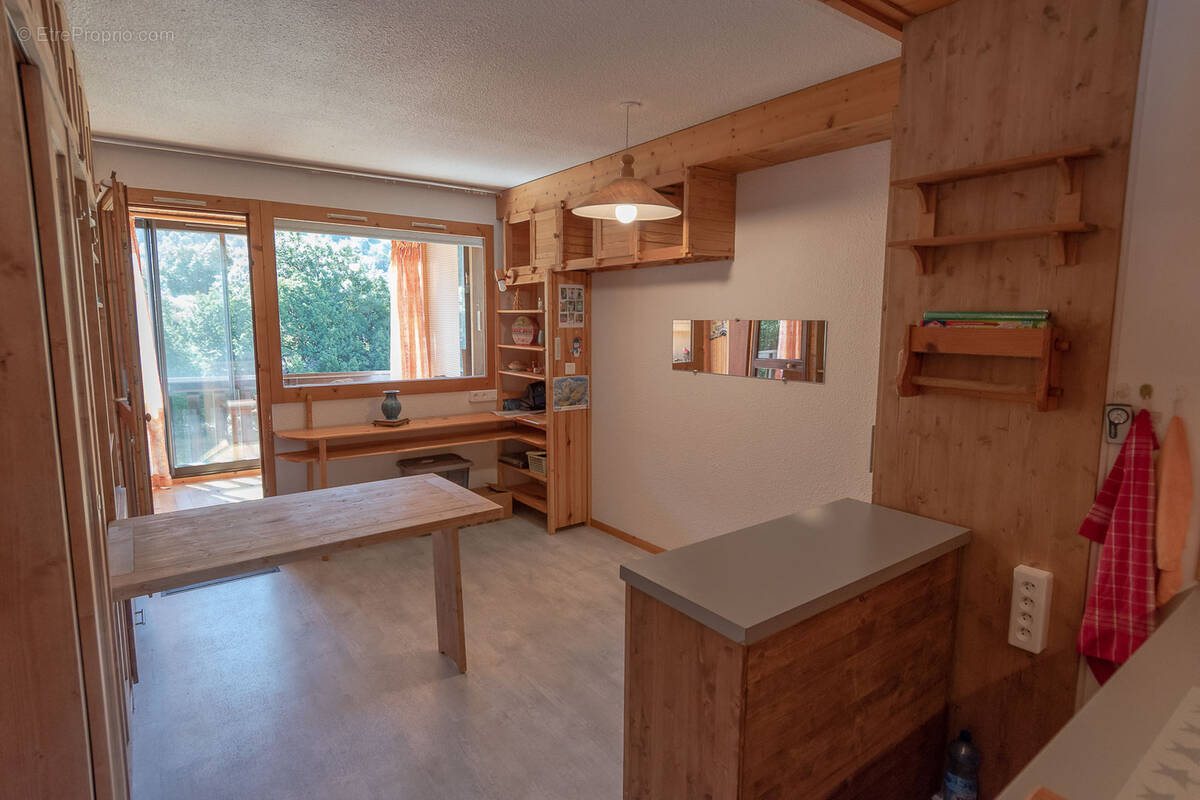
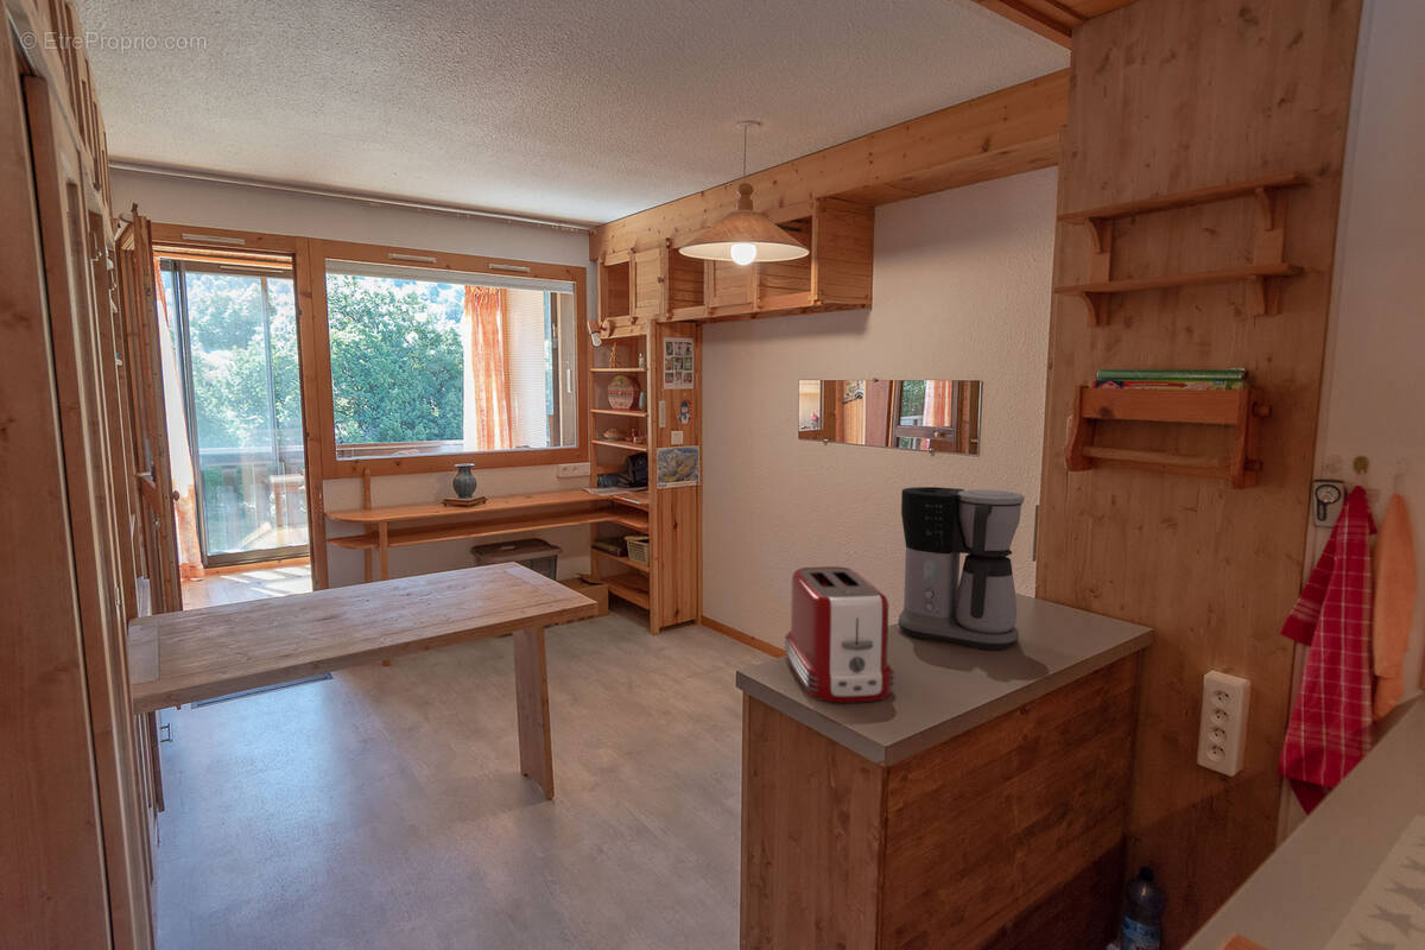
+ toaster [784,565,895,704]
+ coffee maker [897,486,1025,651]
